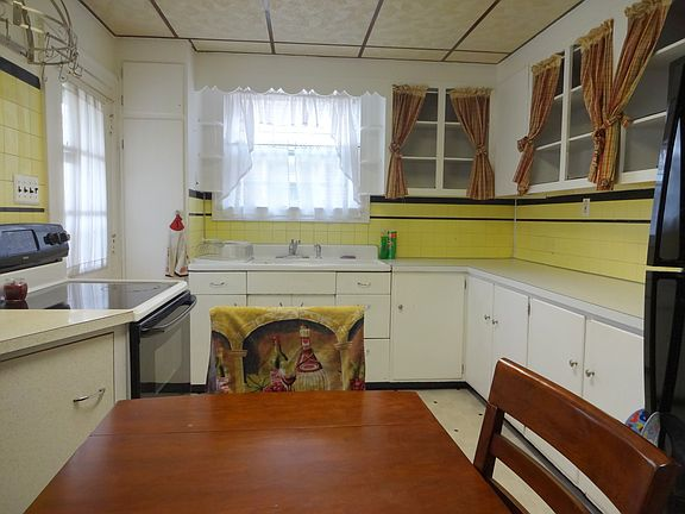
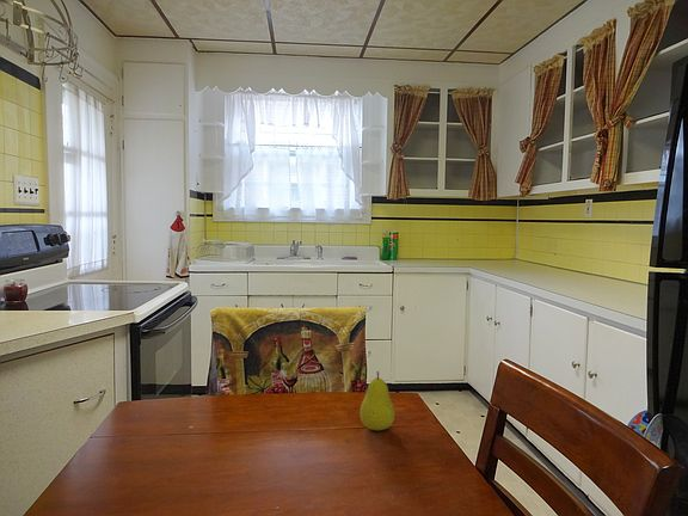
+ fruit [358,370,395,431]
